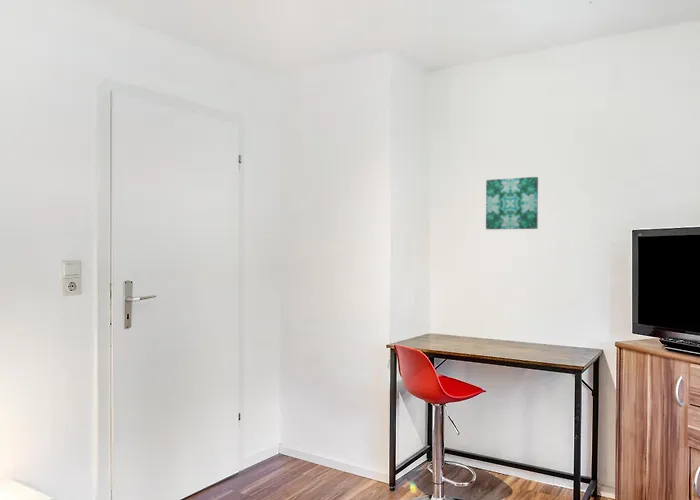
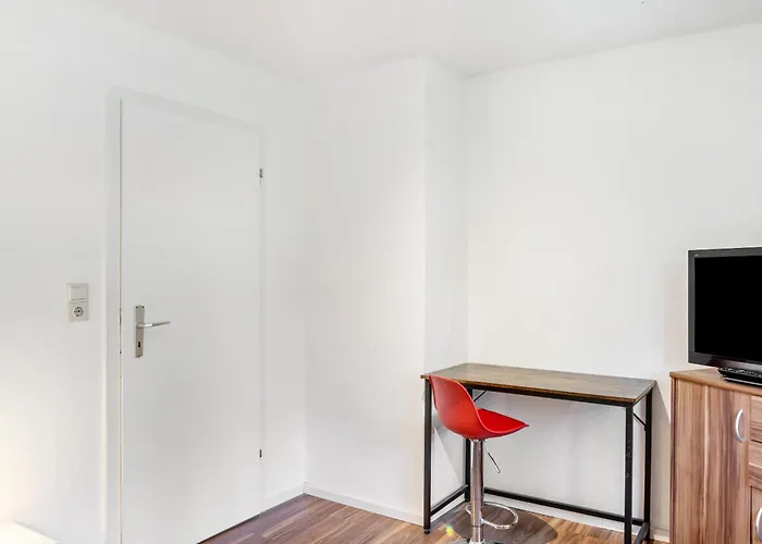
- wall art [485,176,539,230]
